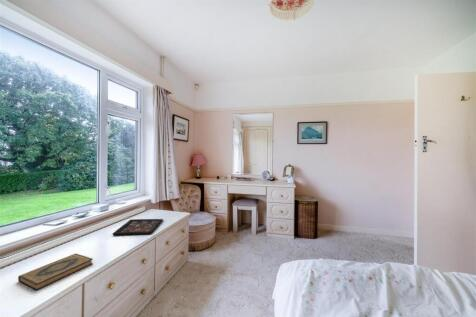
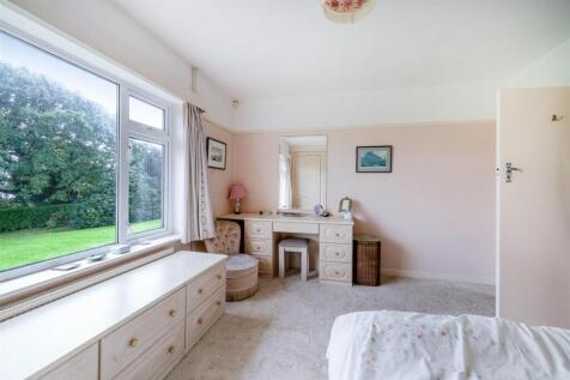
- hardback book [17,253,94,292]
- decorative tray [112,218,164,236]
